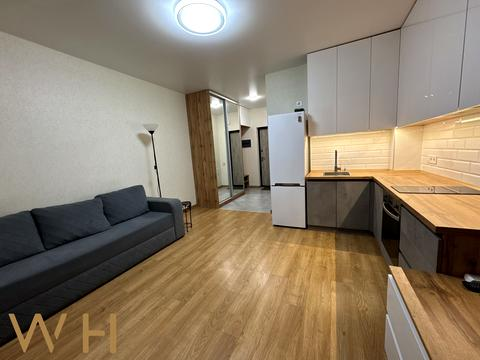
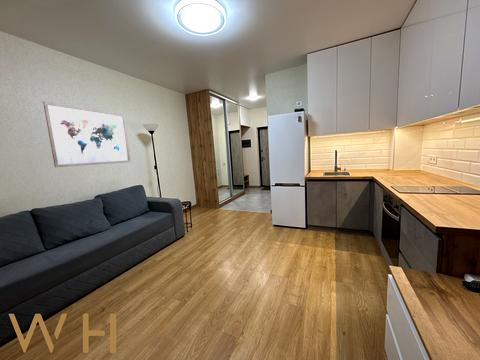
+ wall art [42,100,132,168]
